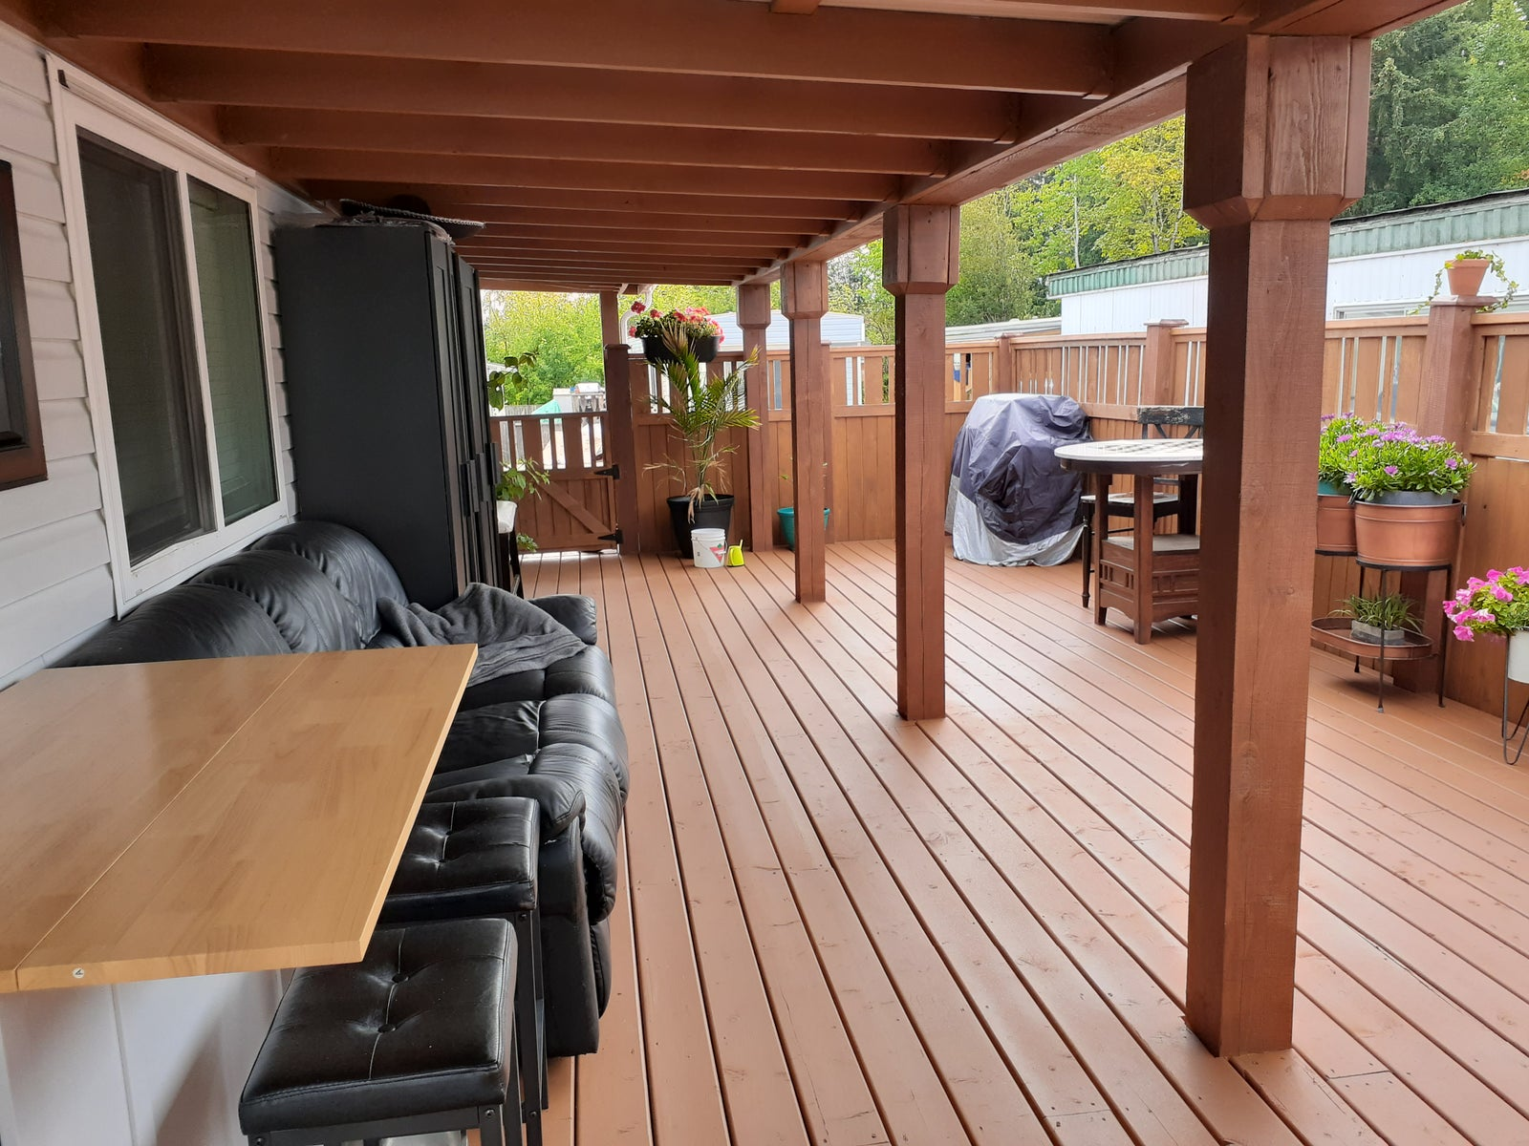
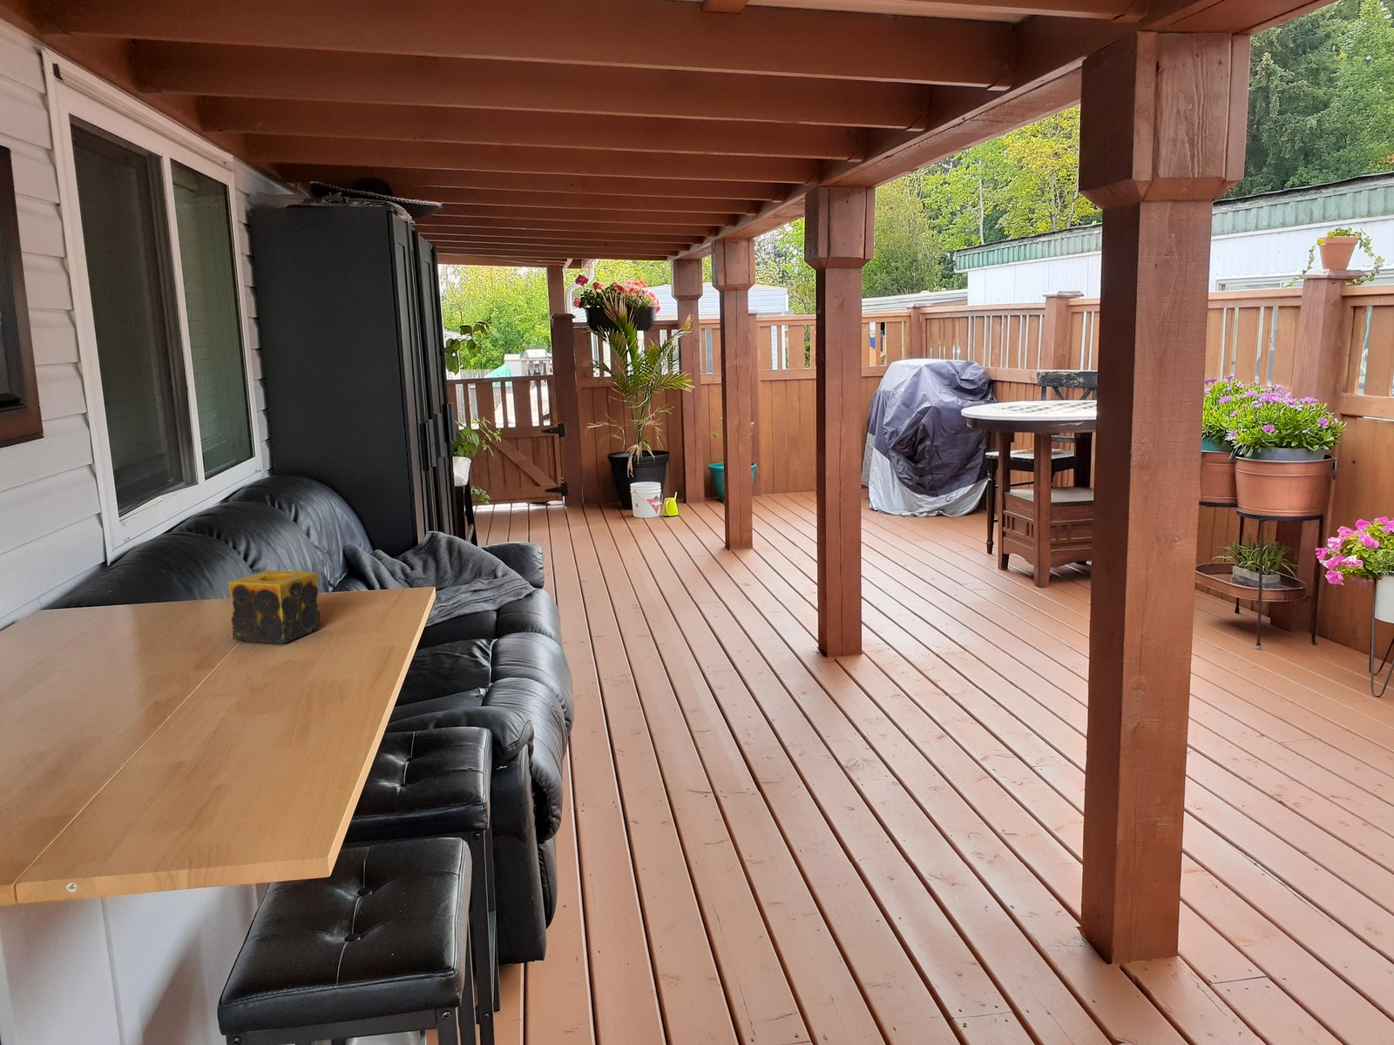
+ candle [228,569,322,644]
